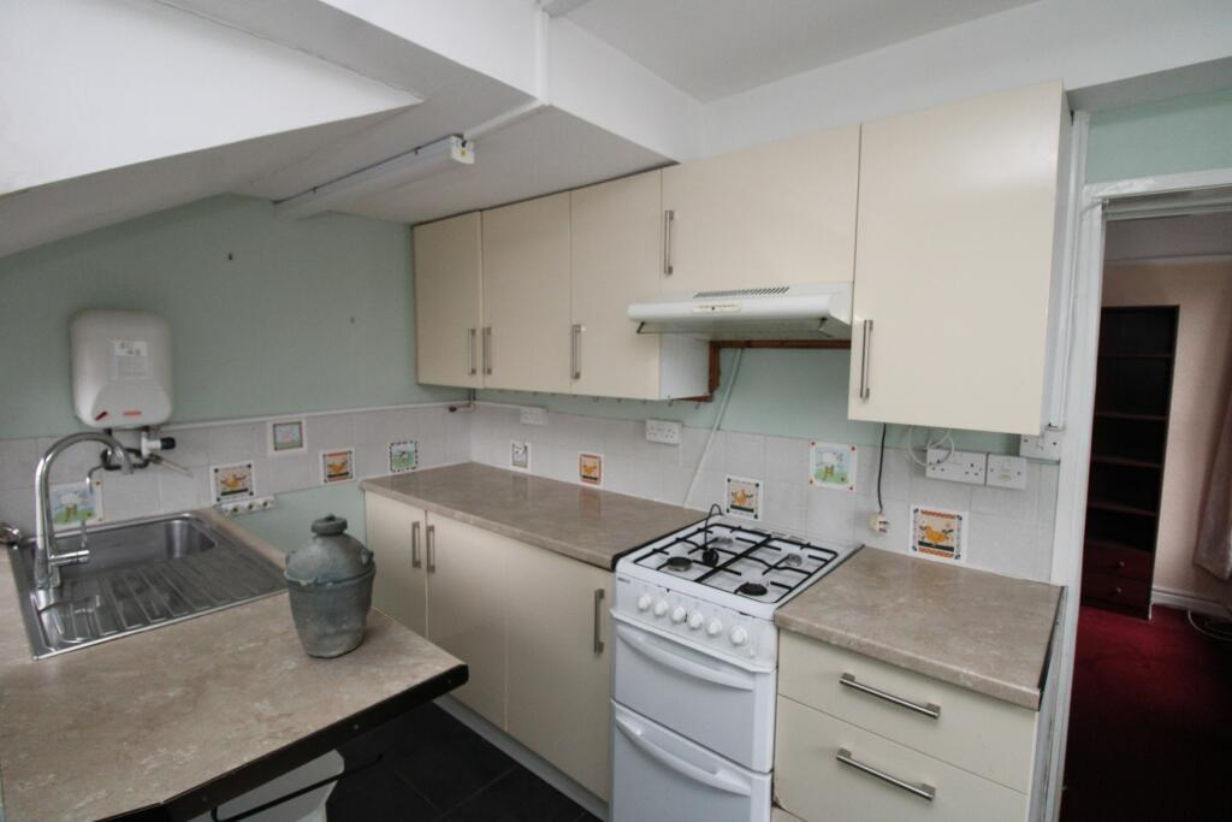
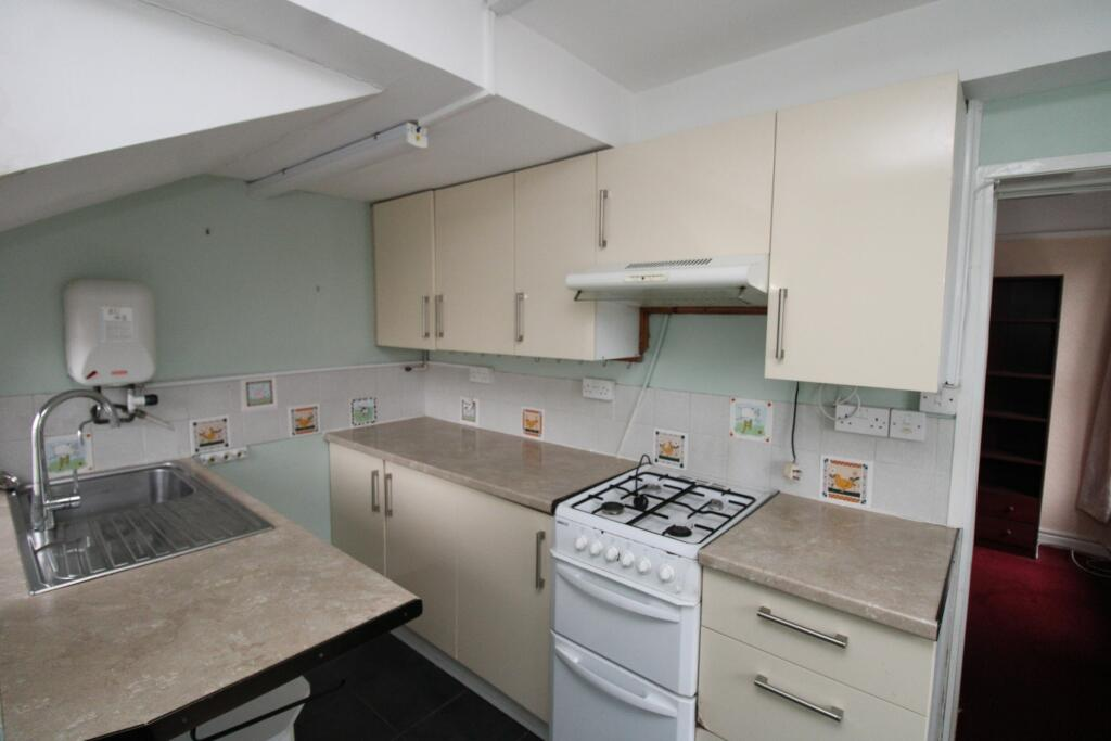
- kettle [282,511,378,660]
